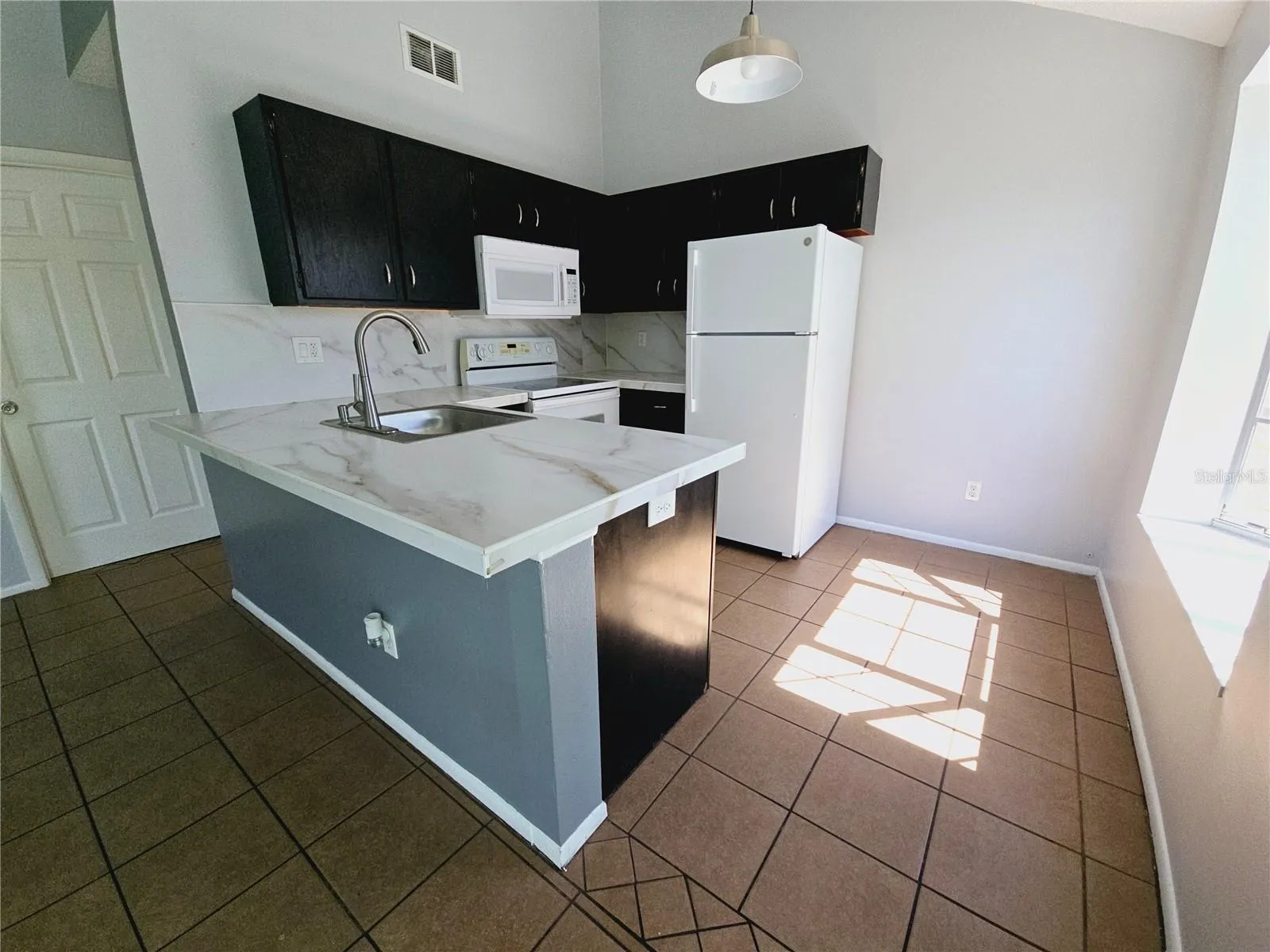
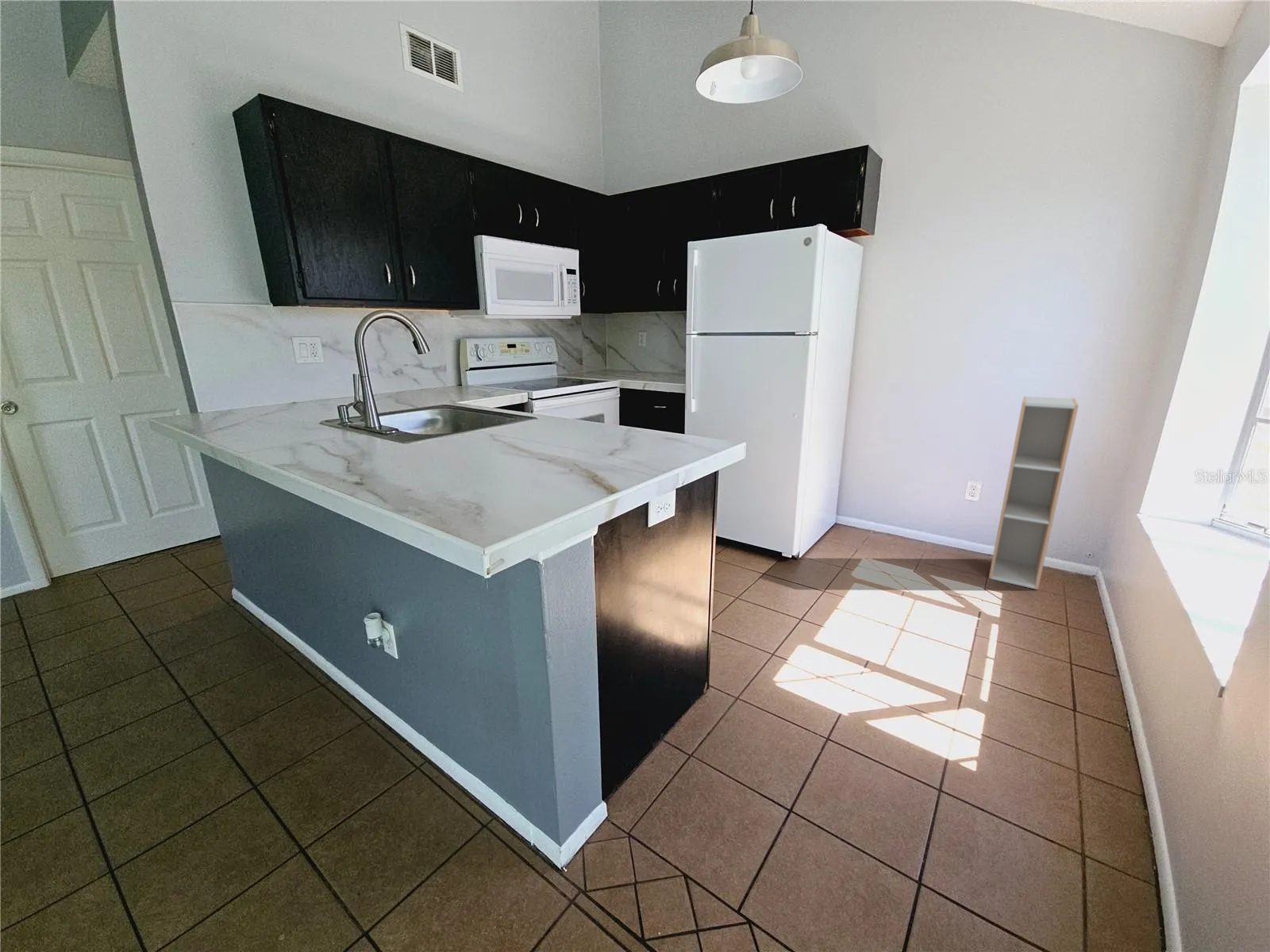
+ shelf unit [988,395,1079,590]
